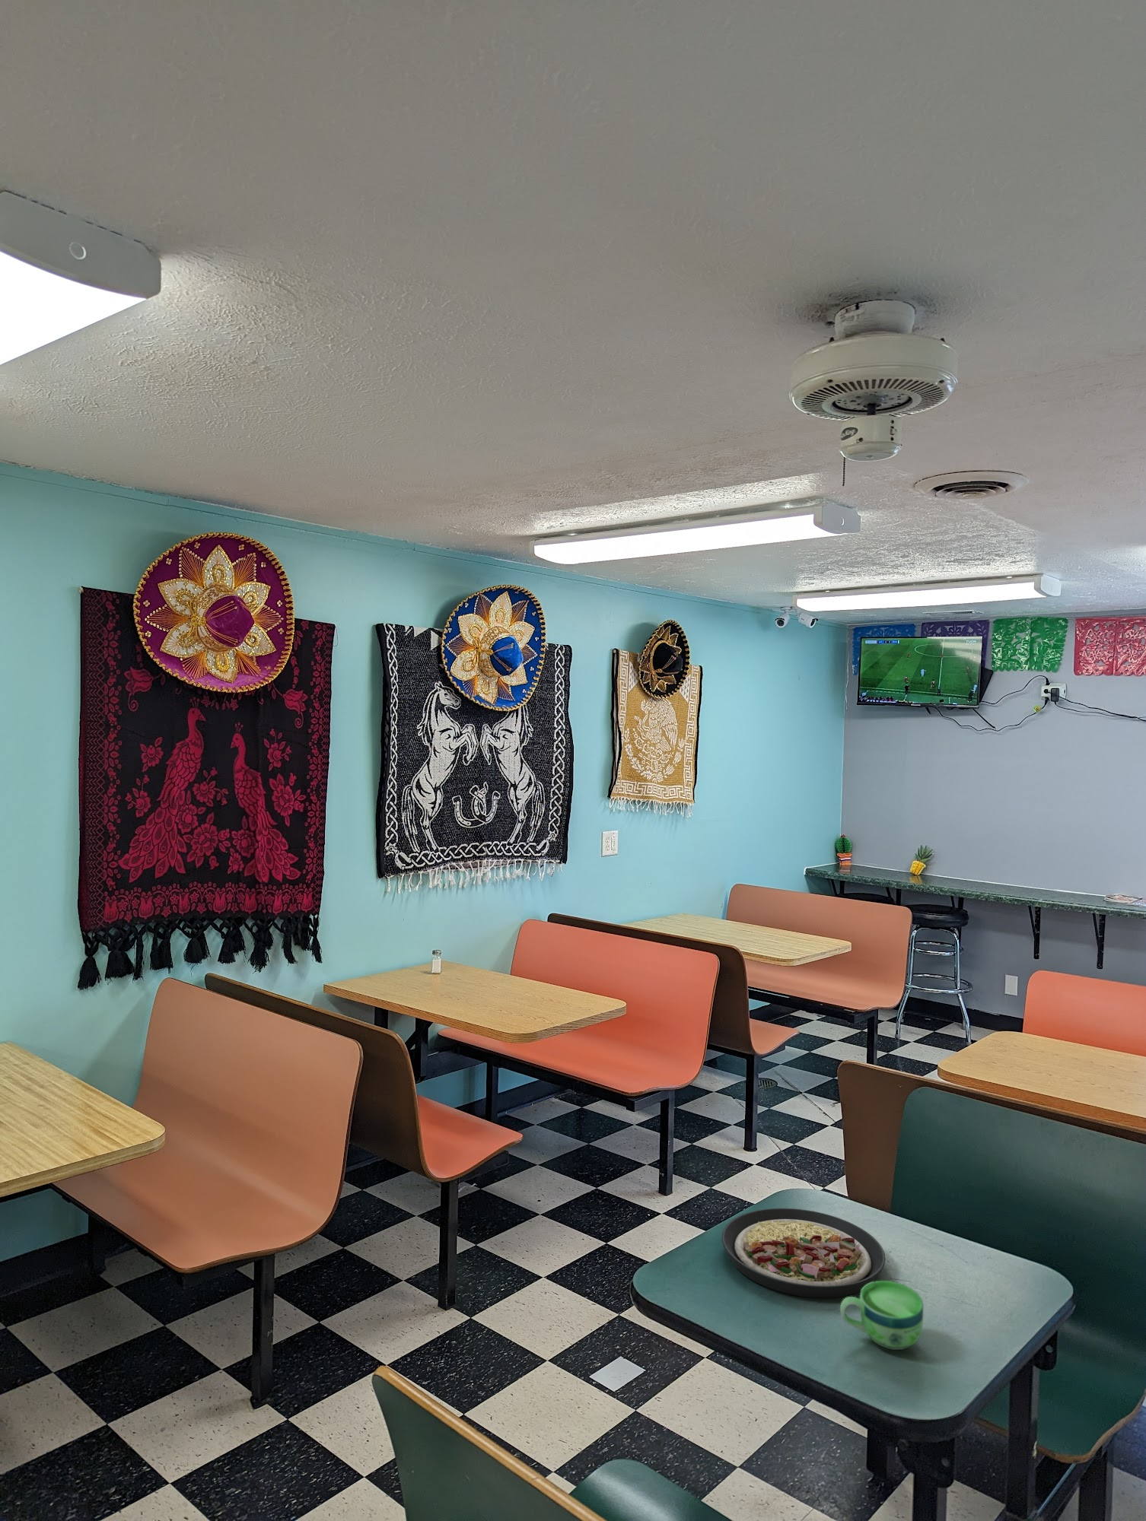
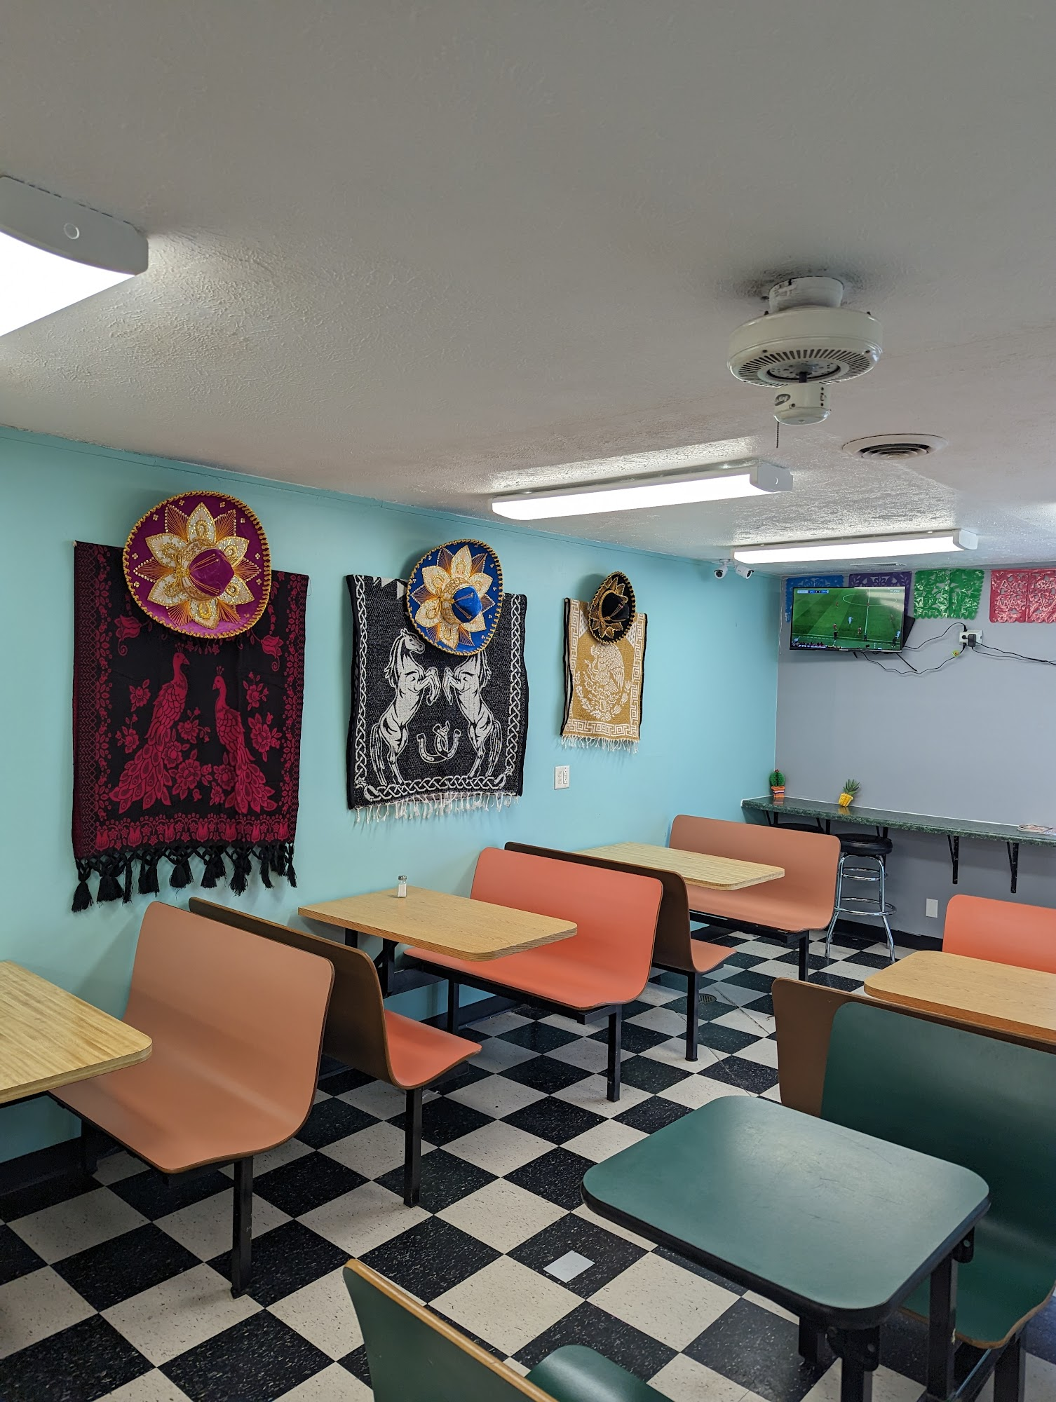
- cup [839,1280,923,1350]
- plate [721,1208,886,1298]
